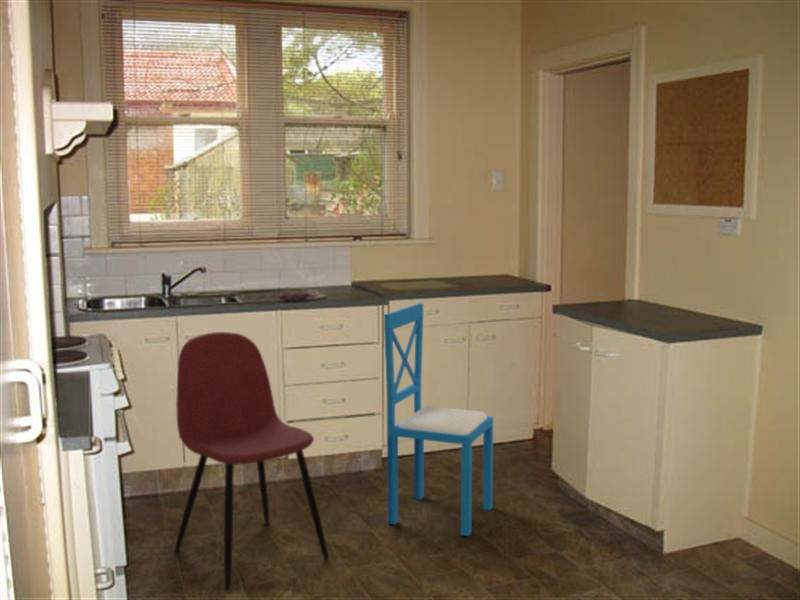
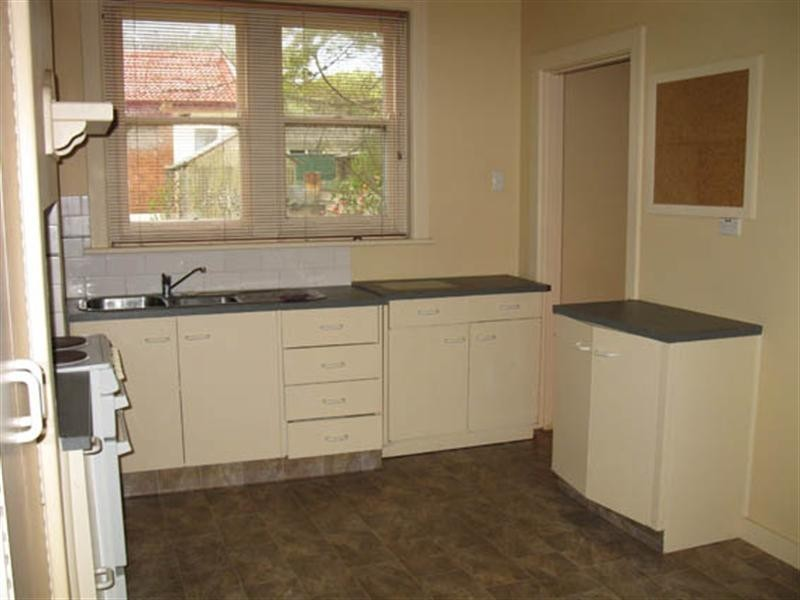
- dining chair [383,302,494,537]
- dining chair [174,331,330,592]
